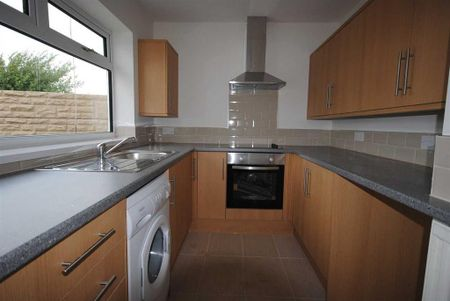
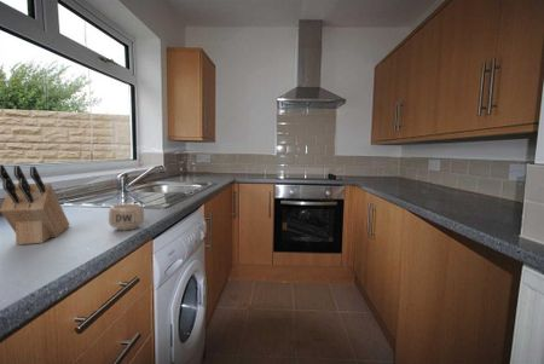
+ mug [108,202,145,231]
+ knife block [0,163,70,245]
